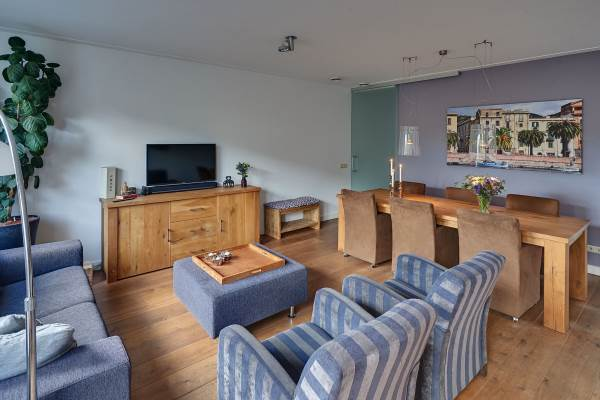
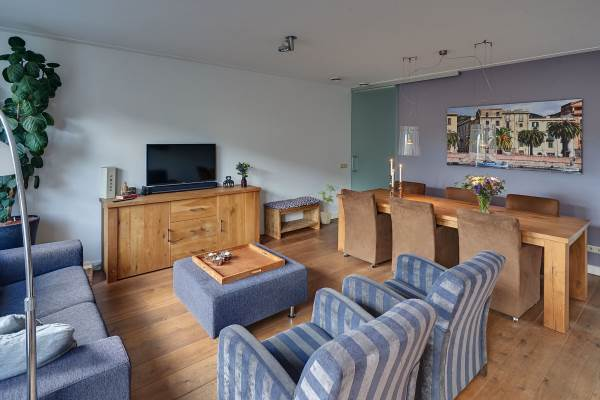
+ house plant [317,183,339,225]
